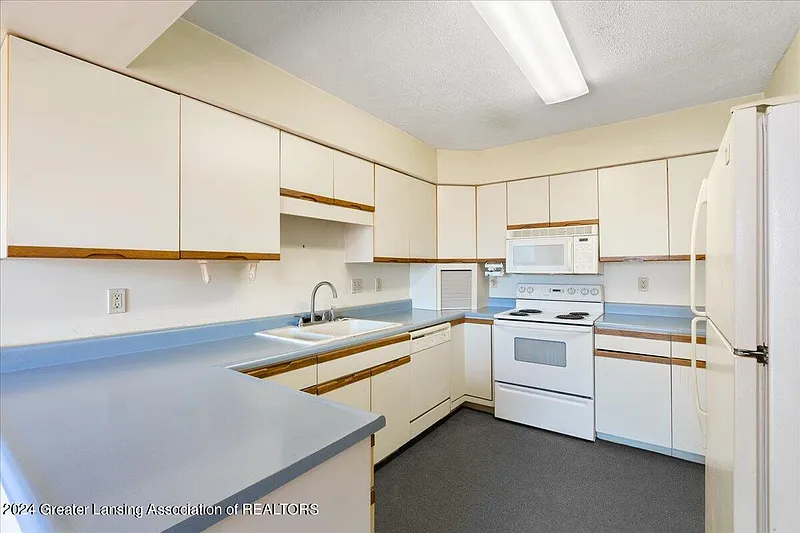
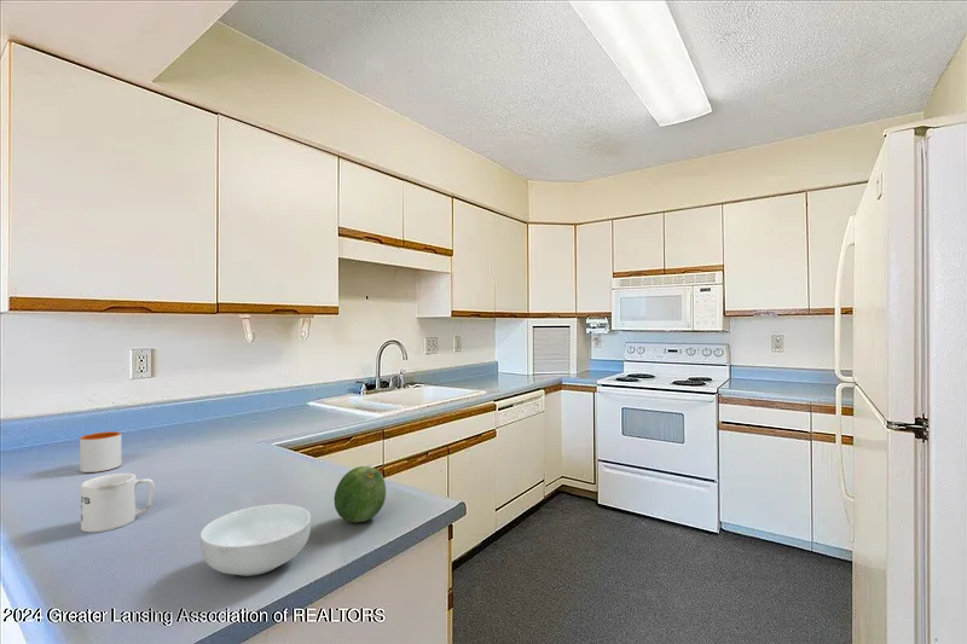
+ cereal bowl [199,503,312,578]
+ mug [79,430,122,474]
+ fruit [334,465,387,523]
+ mug [80,472,156,534]
